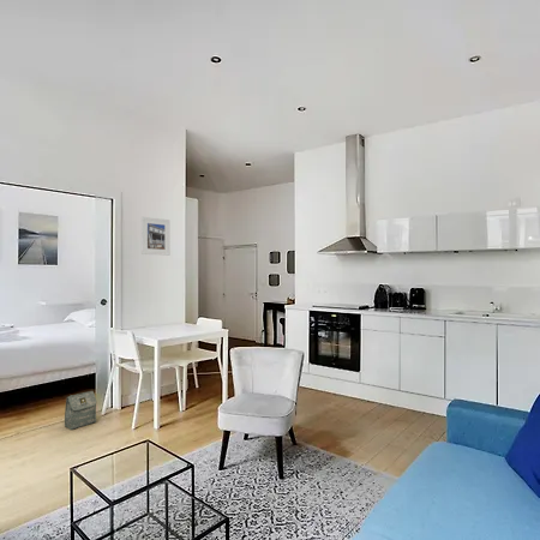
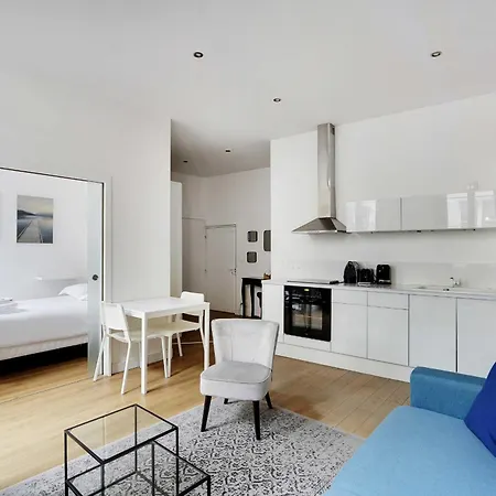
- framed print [140,216,170,257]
- bag [64,390,97,431]
